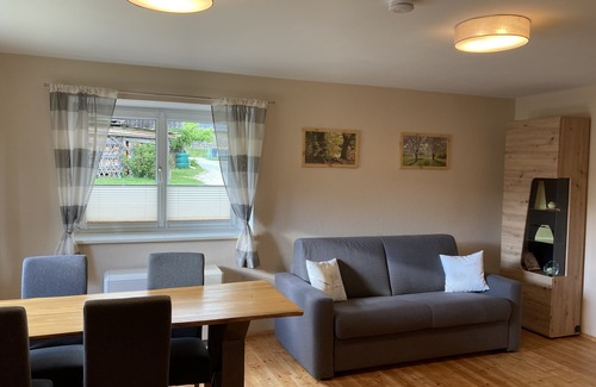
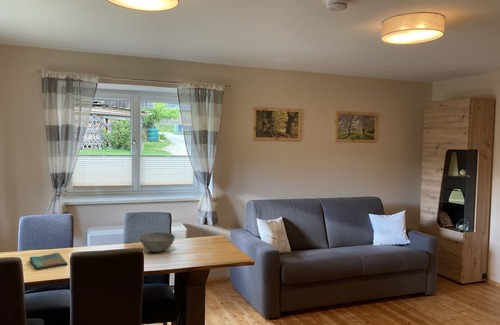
+ bowl [139,231,176,253]
+ dish towel [29,252,68,271]
